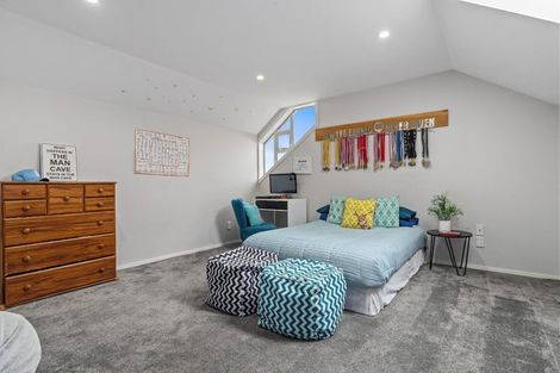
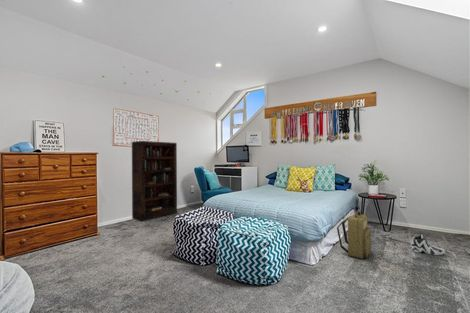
+ bookcase [131,140,178,222]
+ backpack [336,210,372,260]
+ sneaker [410,233,446,256]
